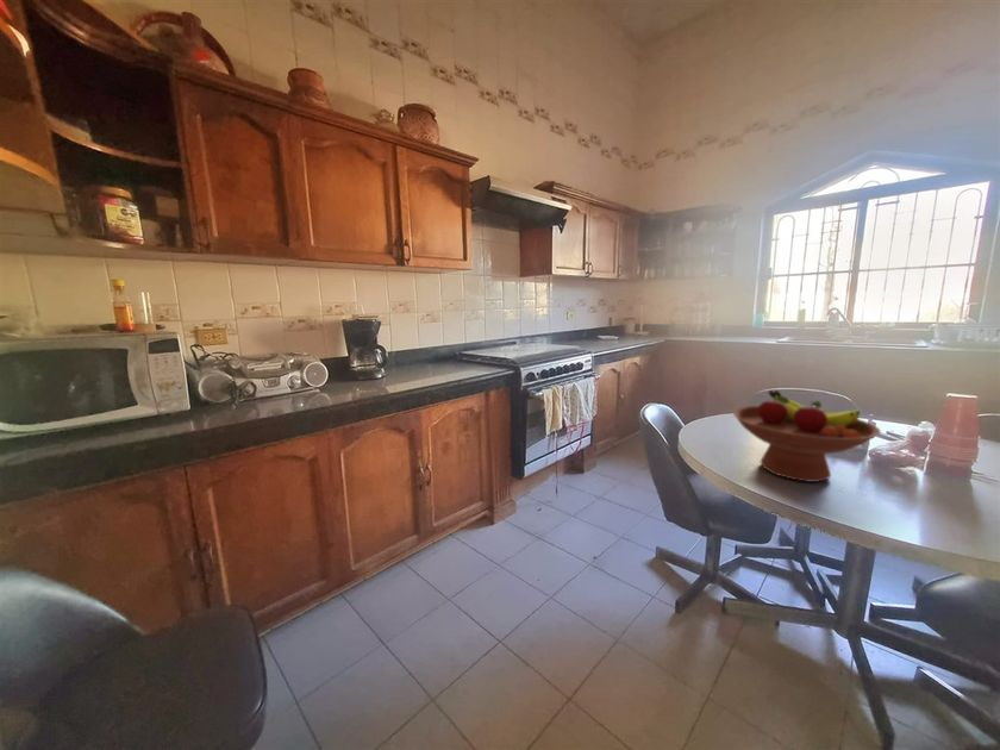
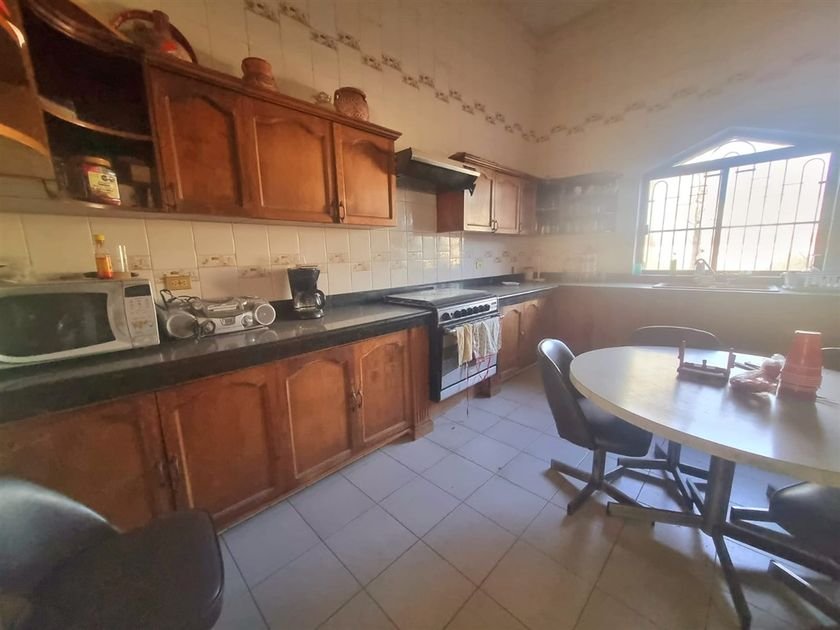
- fruit bowl [732,389,882,483]
